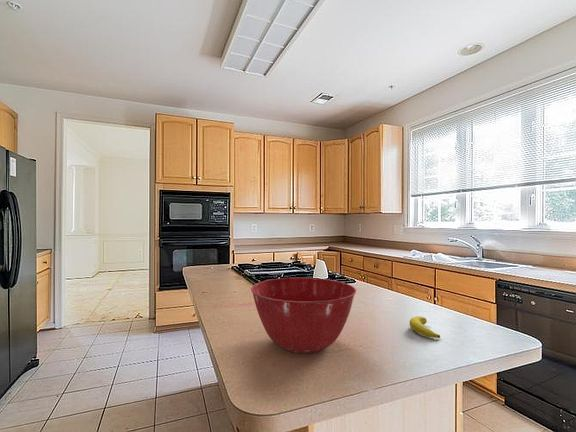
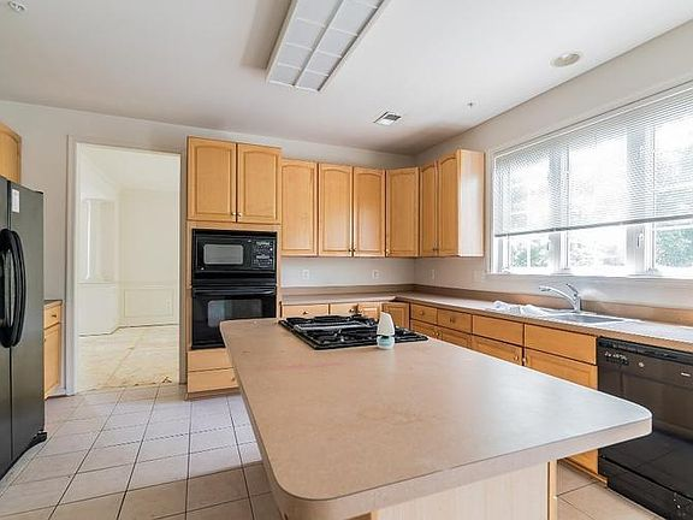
- banana [409,315,441,339]
- mixing bowl [250,277,357,354]
